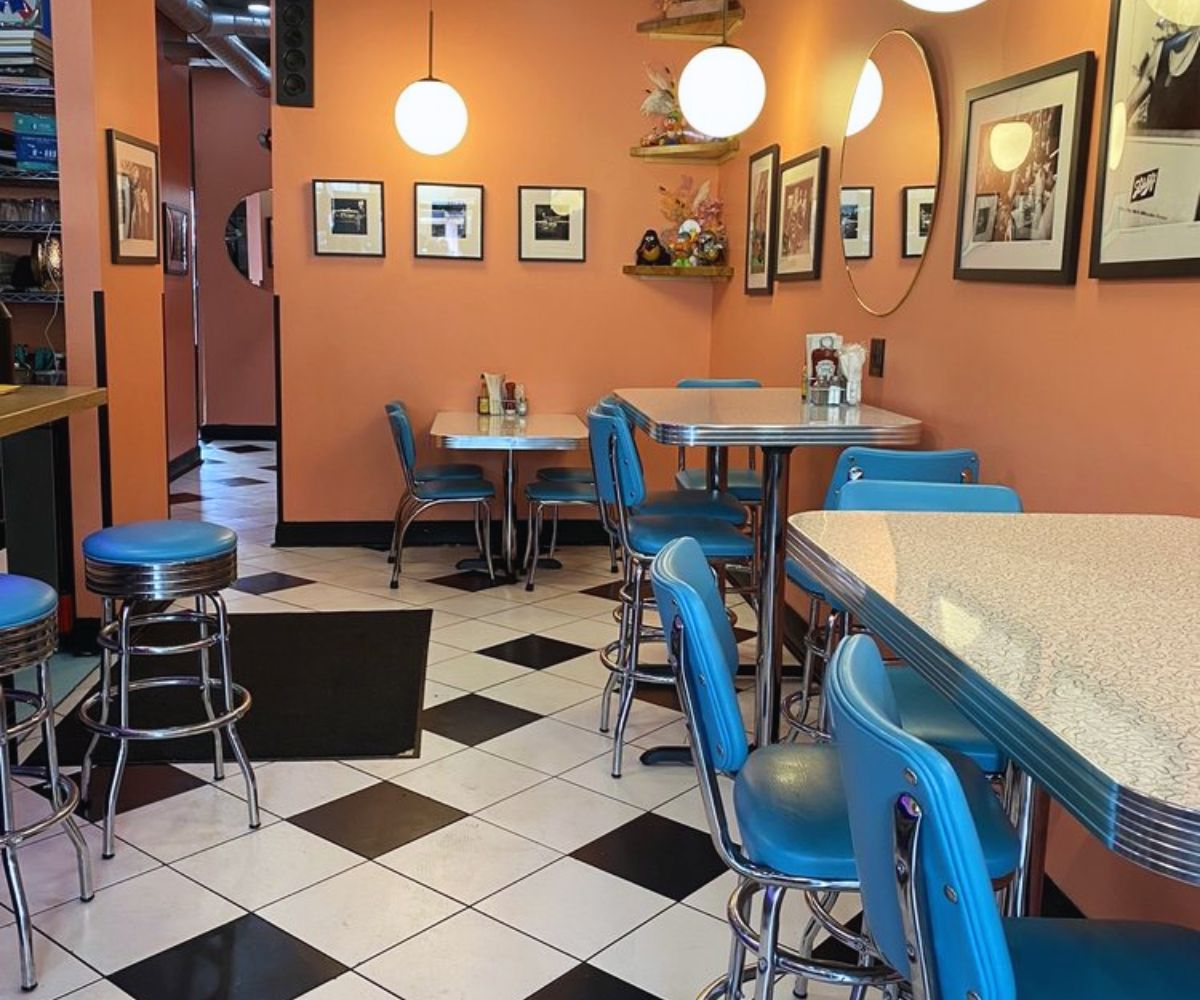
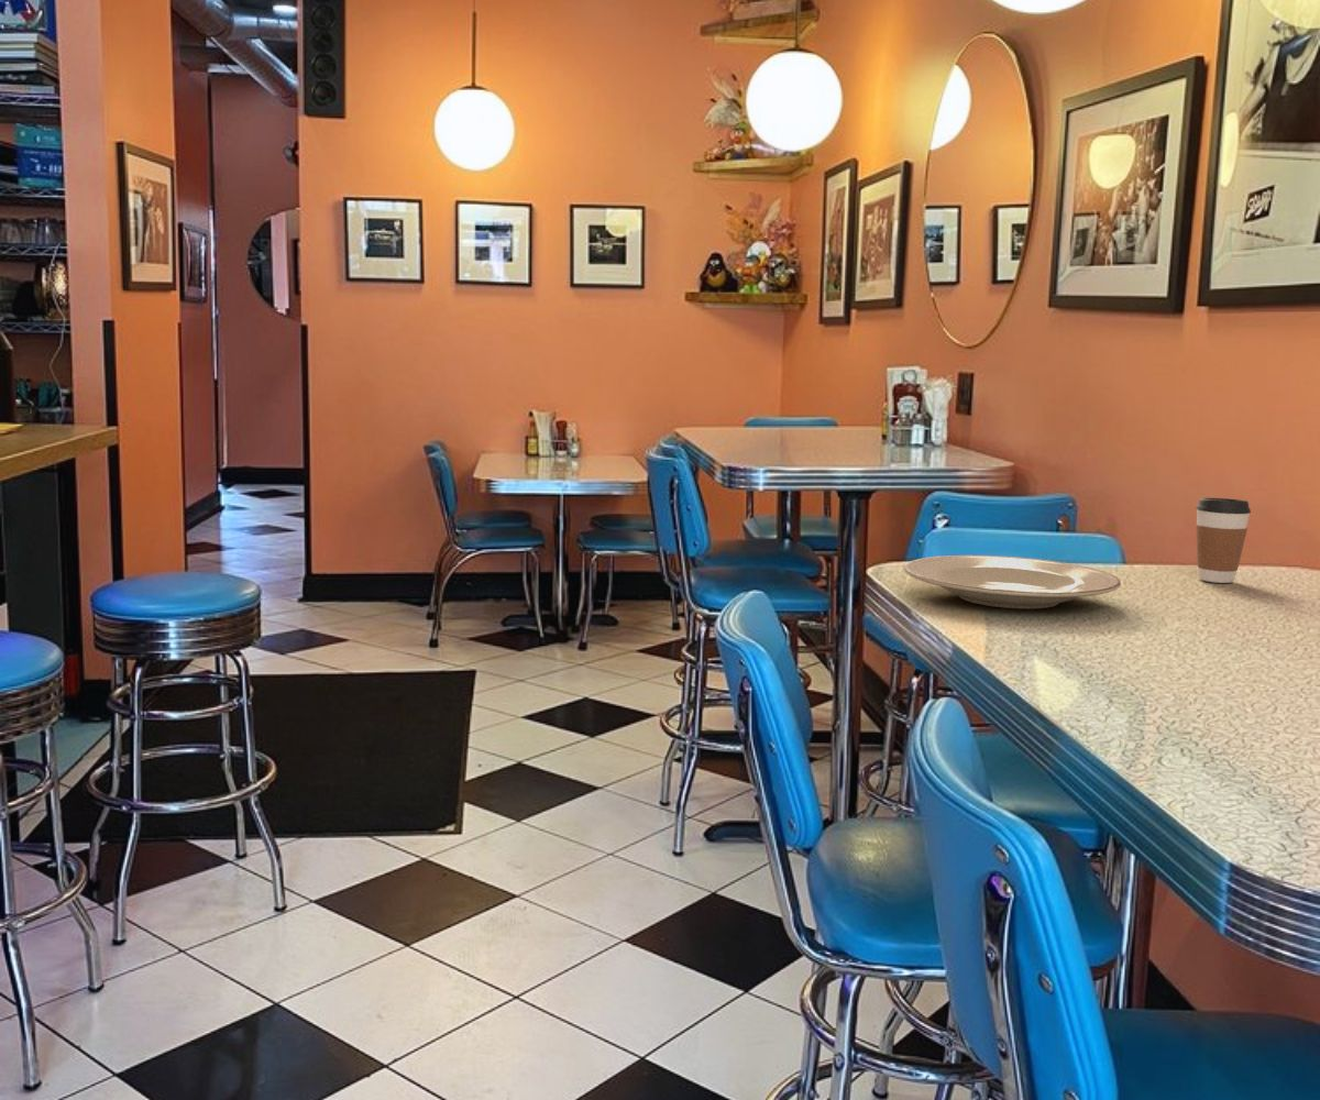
+ coffee cup [1195,497,1252,584]
+ plate [903,554,1122,609]
